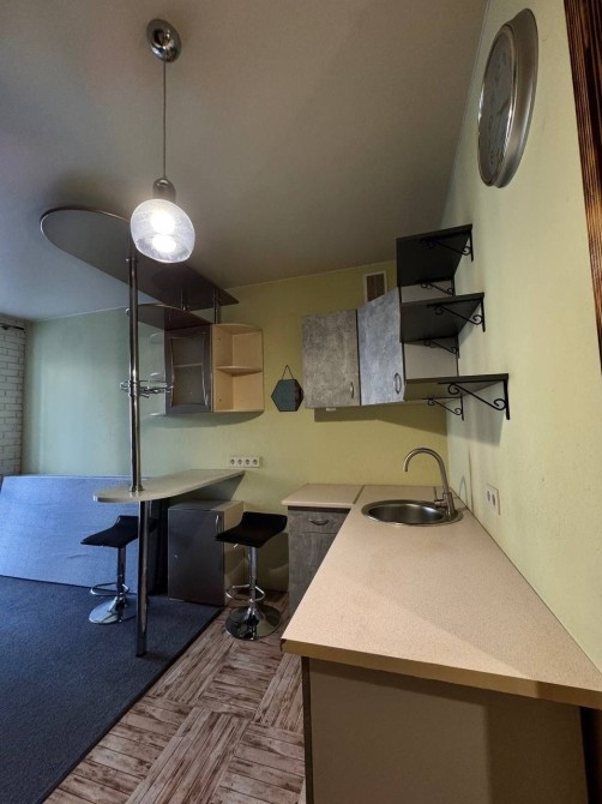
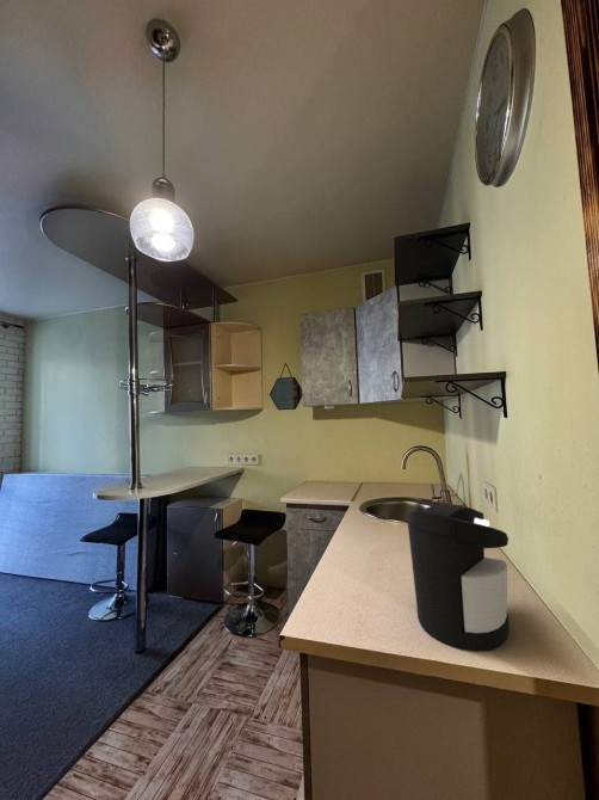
+ coffee maker [407,503,511,652]
